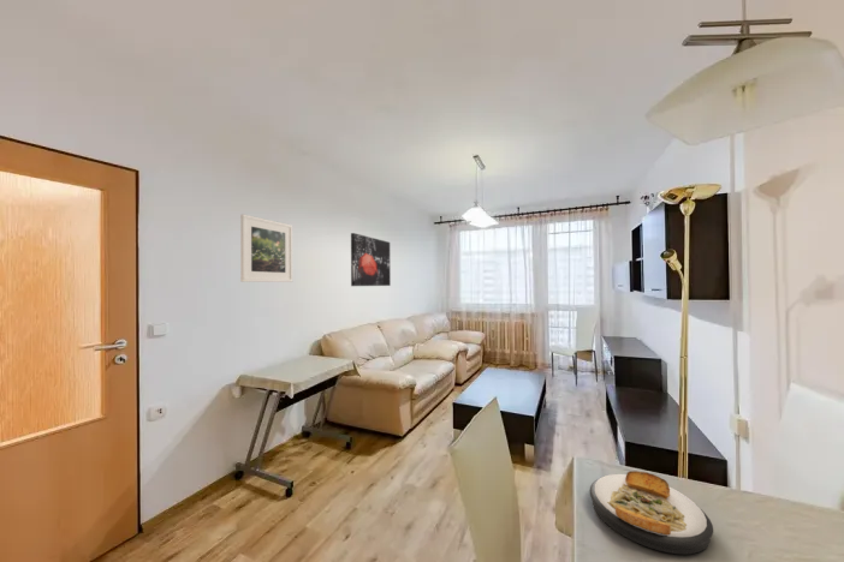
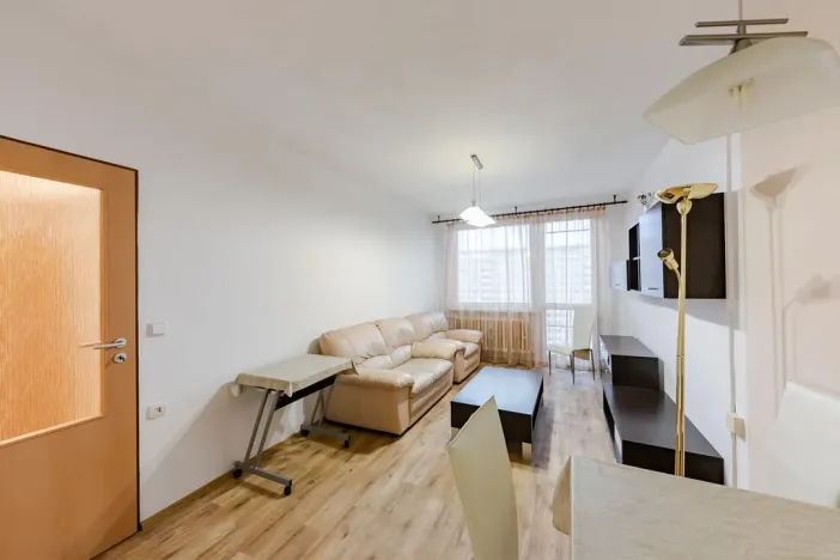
- wall art [350,232,392,287]
- plate [588,470,714,555]
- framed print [239,213,293,283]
